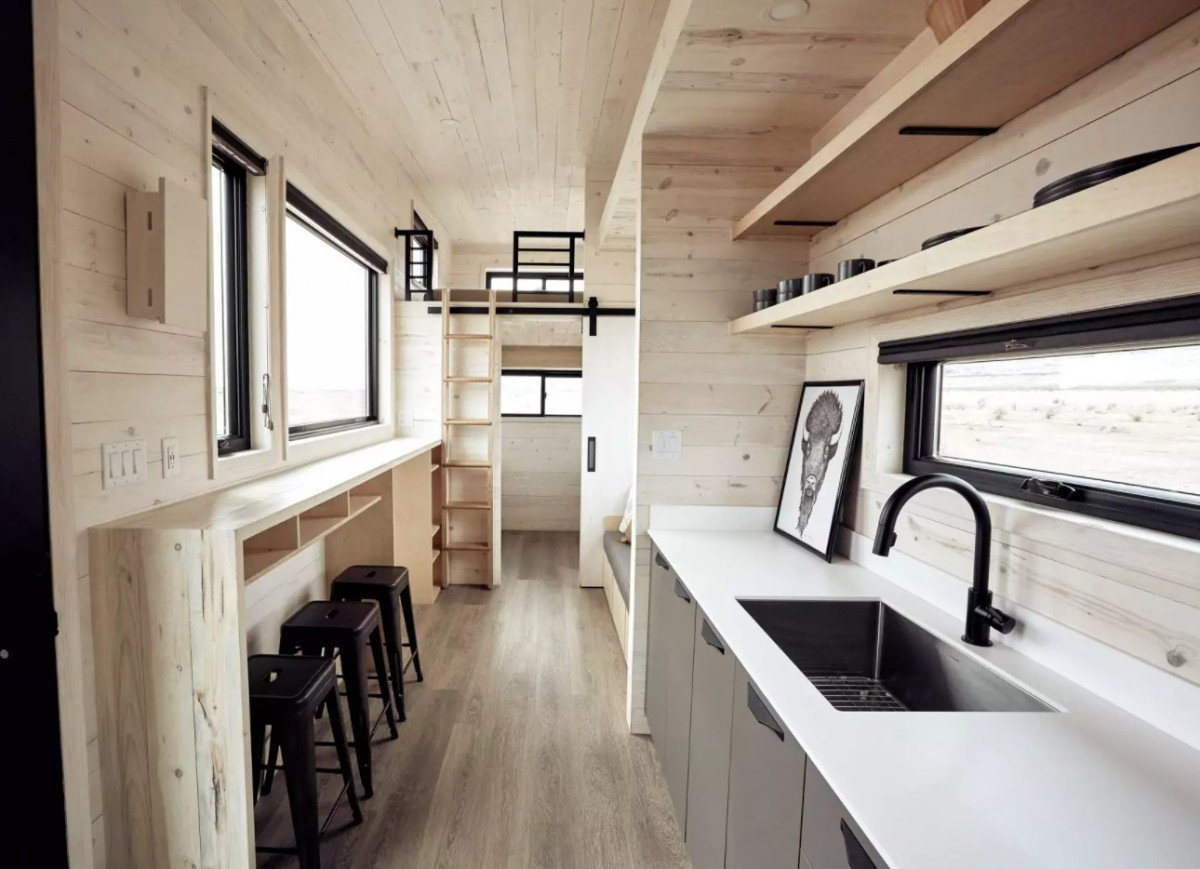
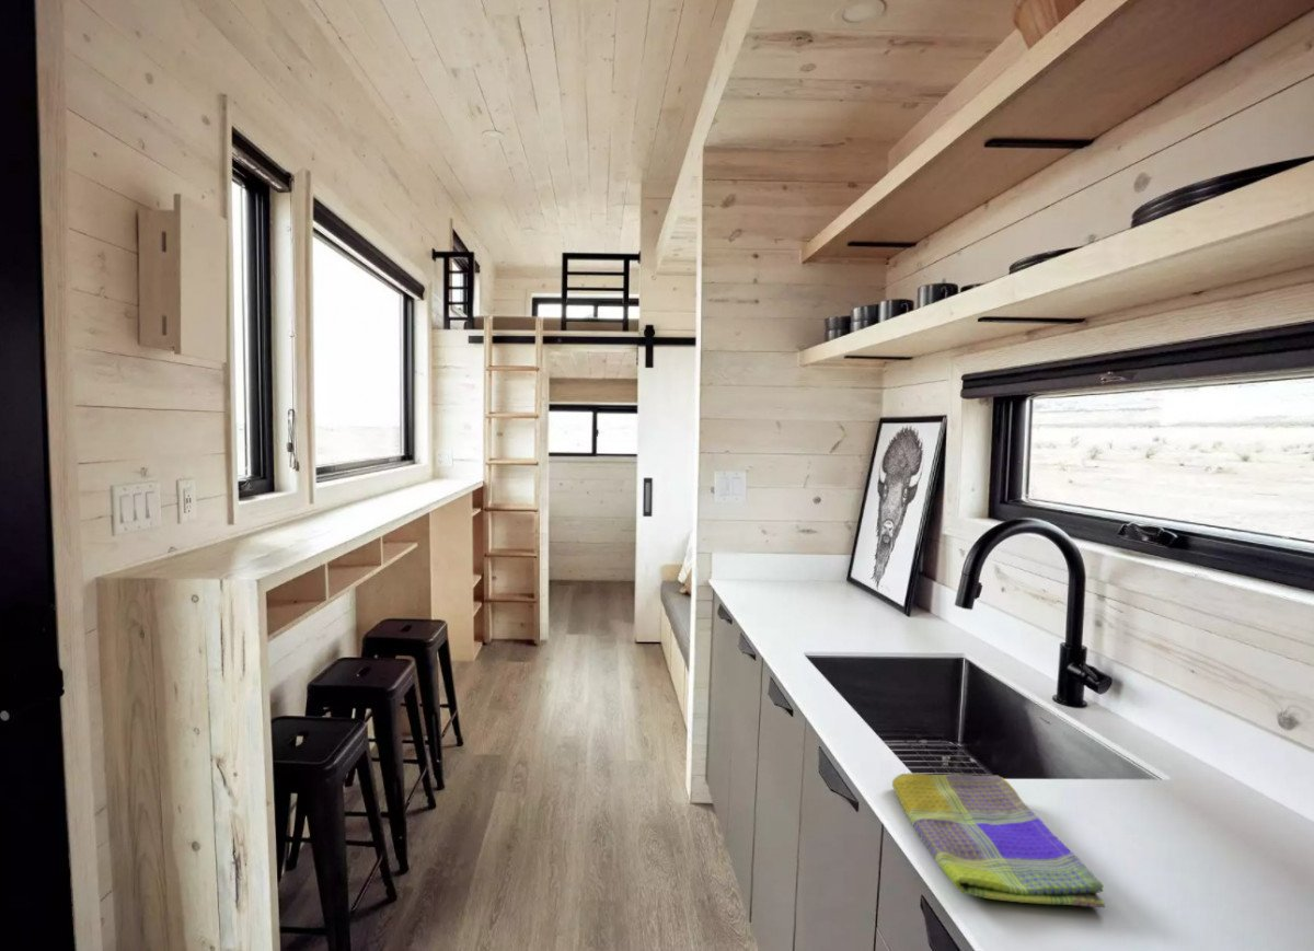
+ dish towel [891,773,1106,908]
